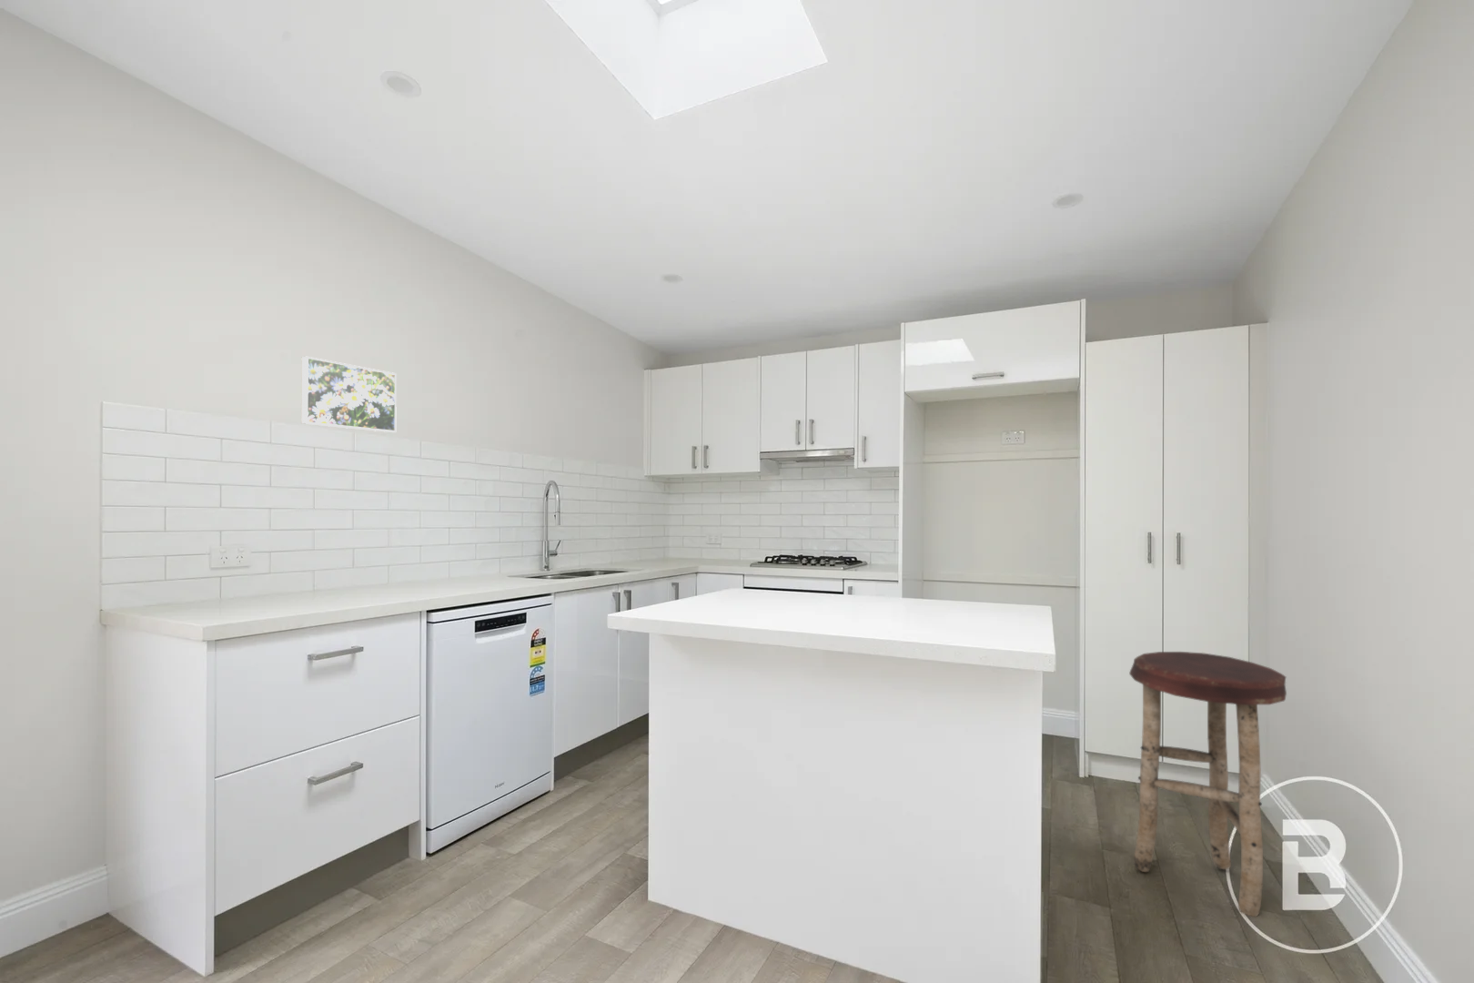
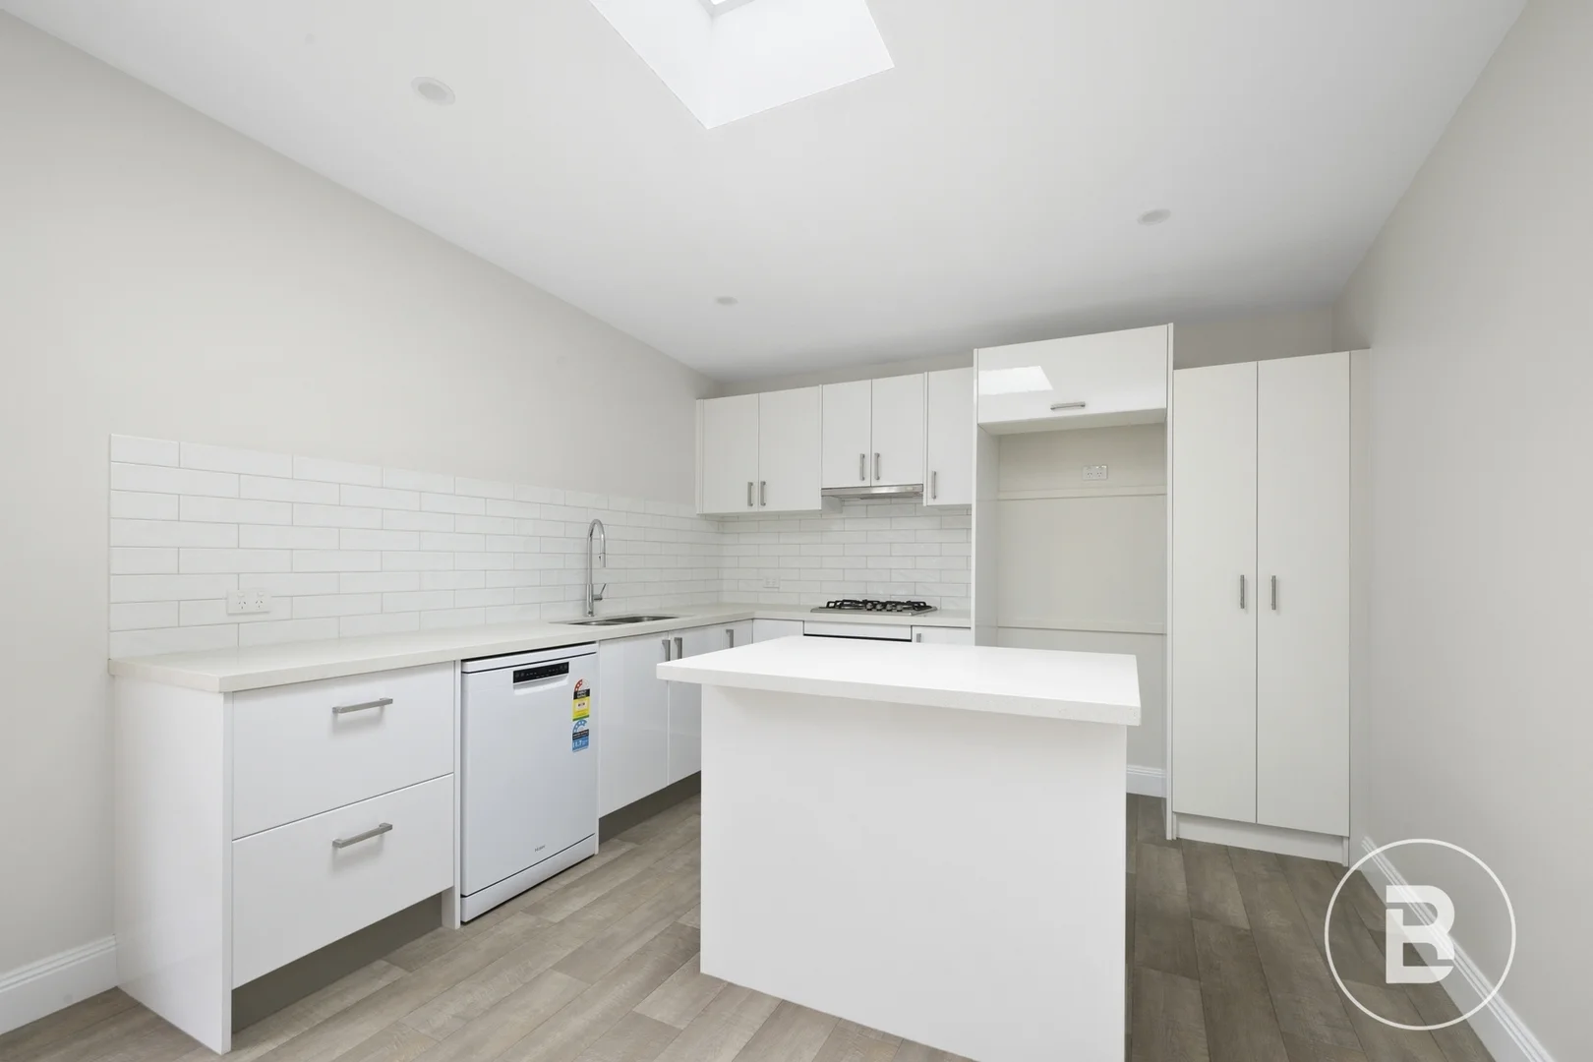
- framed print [301,355,398,433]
- stool [1129,651,1288,917]
